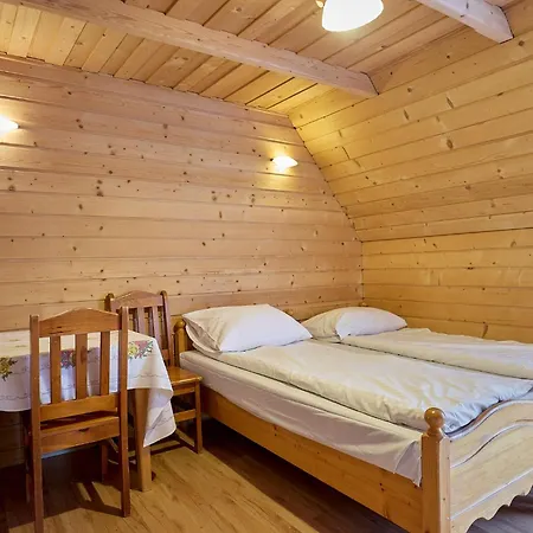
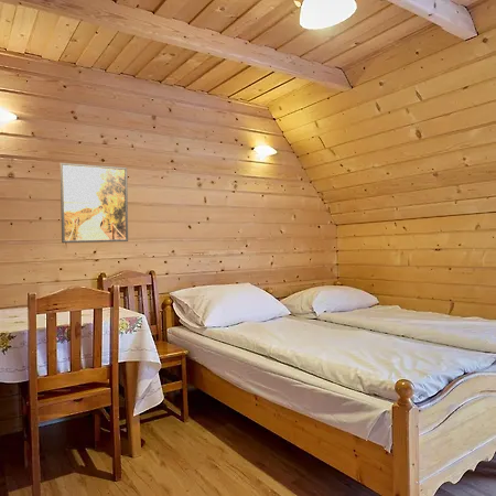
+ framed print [58,162,129,244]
